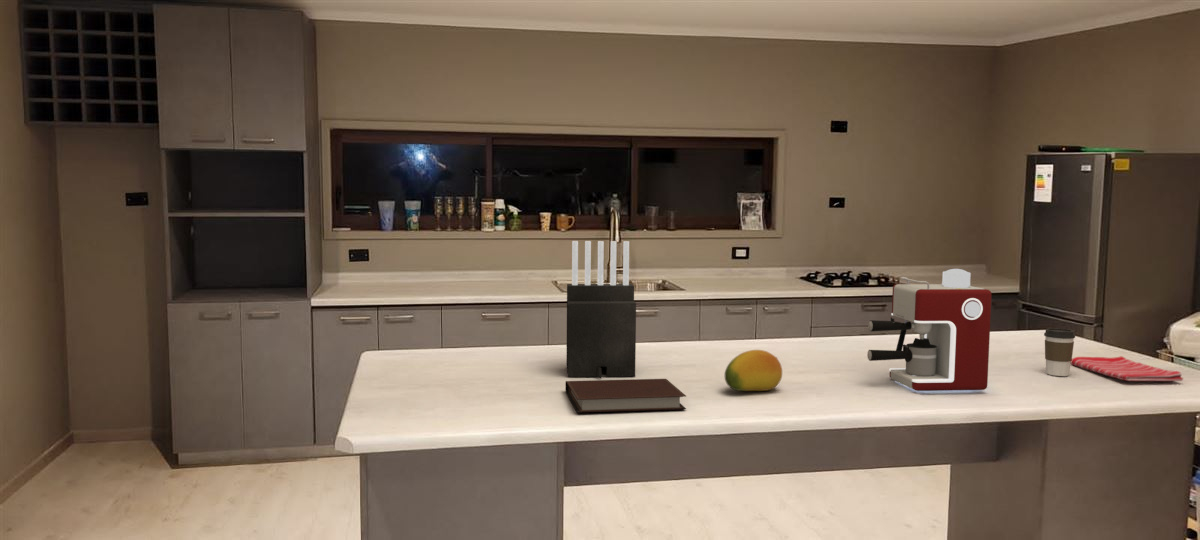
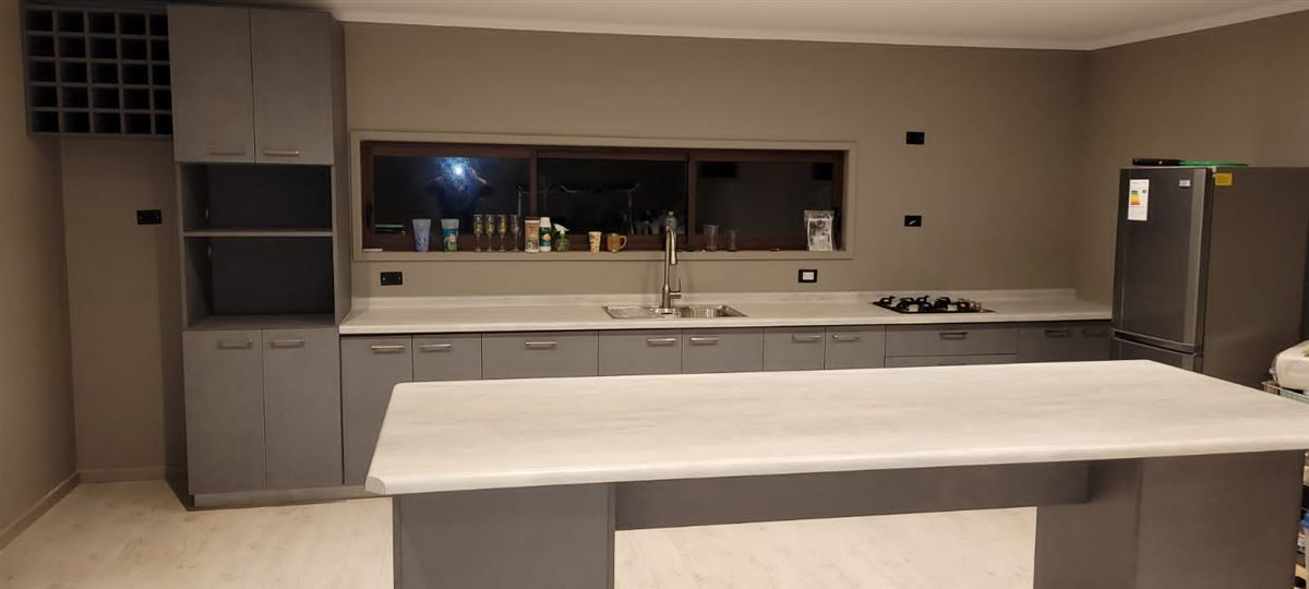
- dish towel [1070,355,1184,382]
- fruit [724,349,783,392]
- coffee maker [866,268,993,392]
- coffee cup [1043,327,1076,377]
- notebook [565,378,687,413]
- knife block [565,240,637,379]
